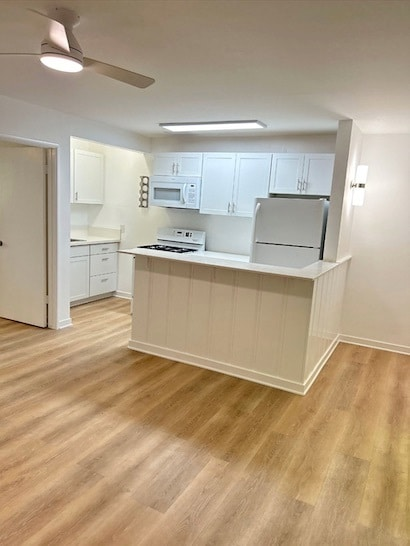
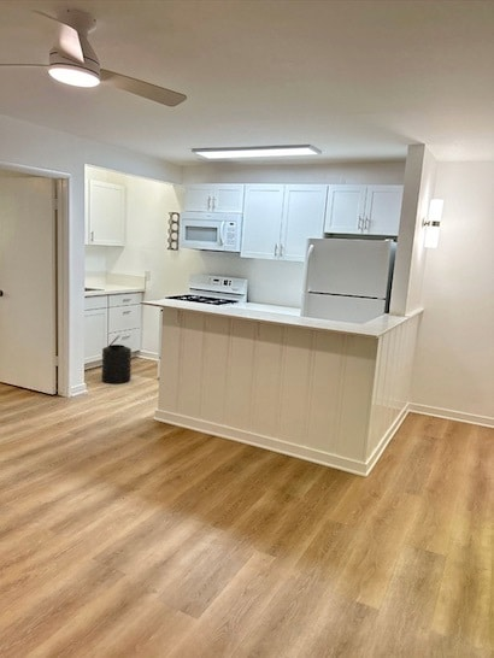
+ trash can [100,334,133,386]
